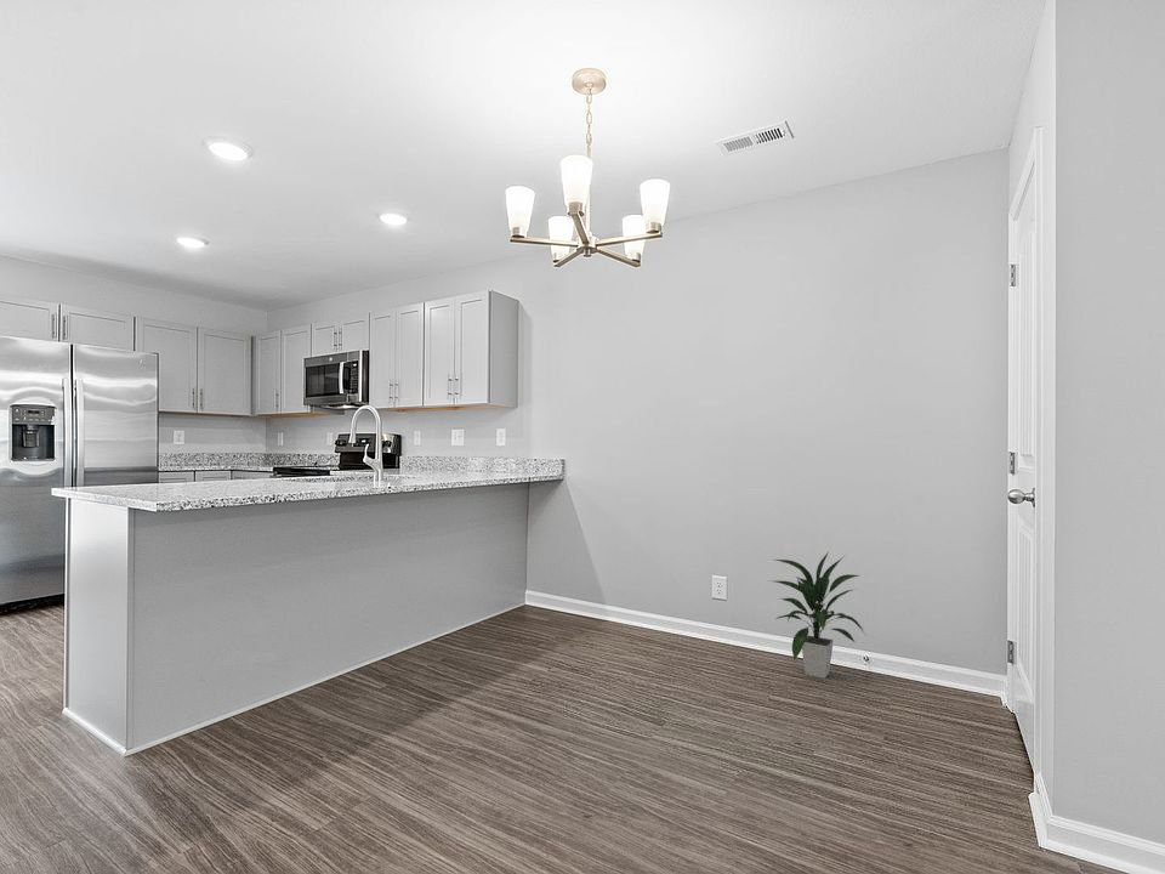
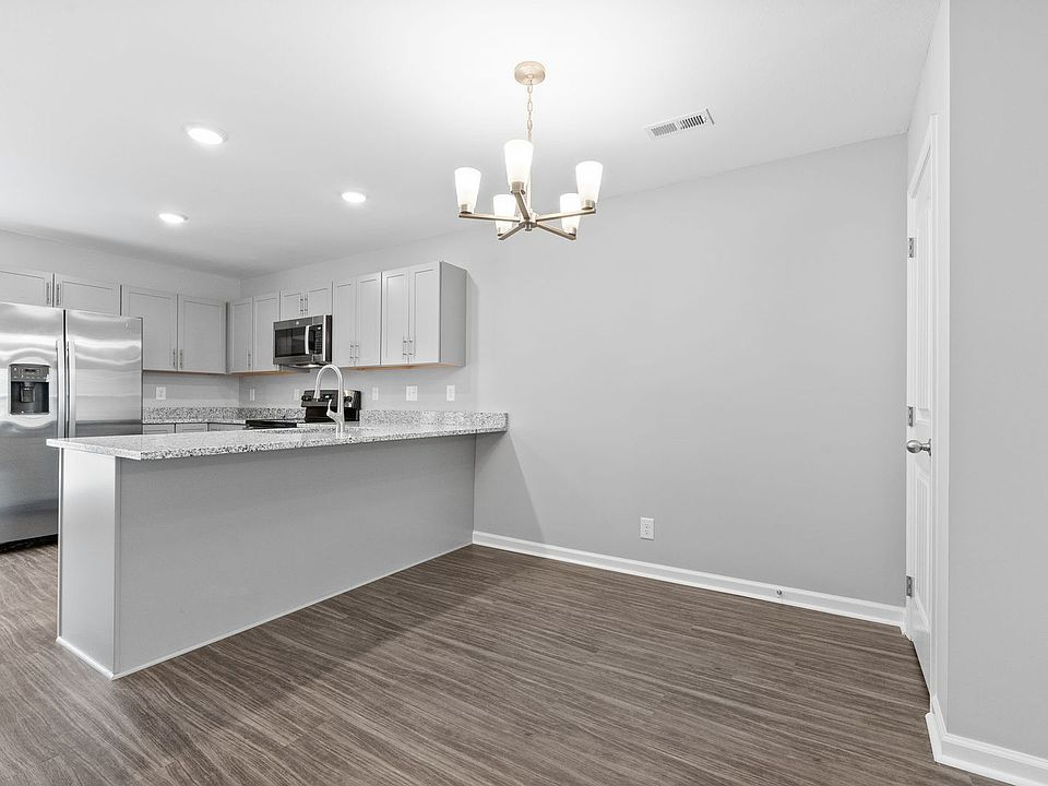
- indoor plant [767,550,869,680]
